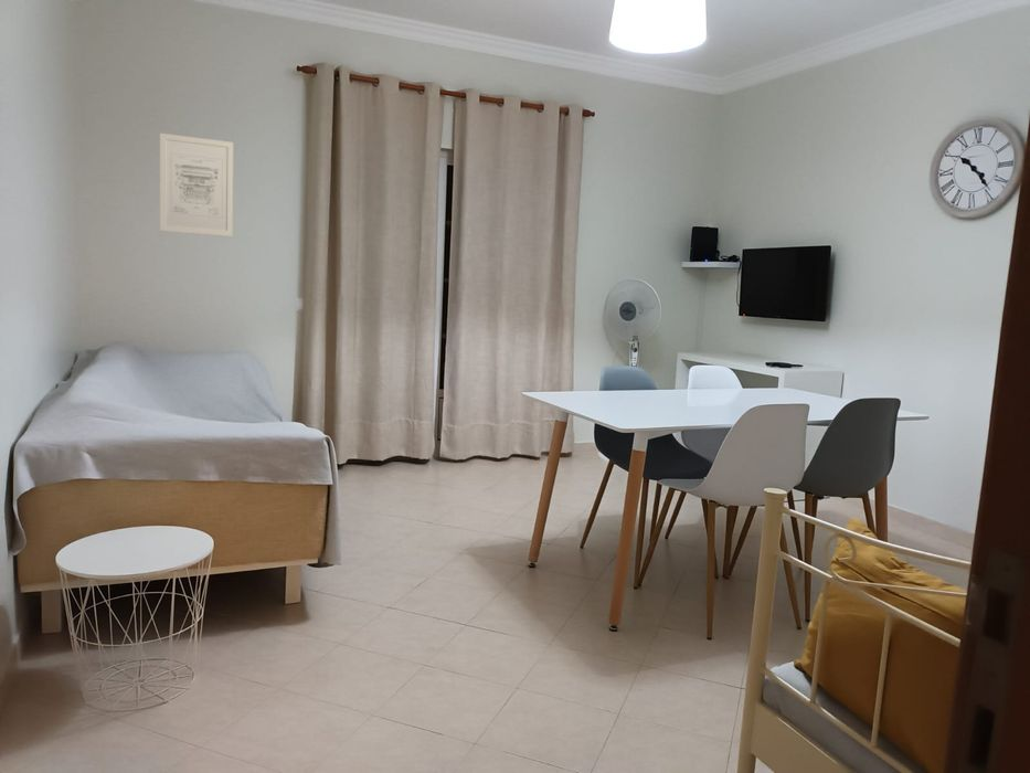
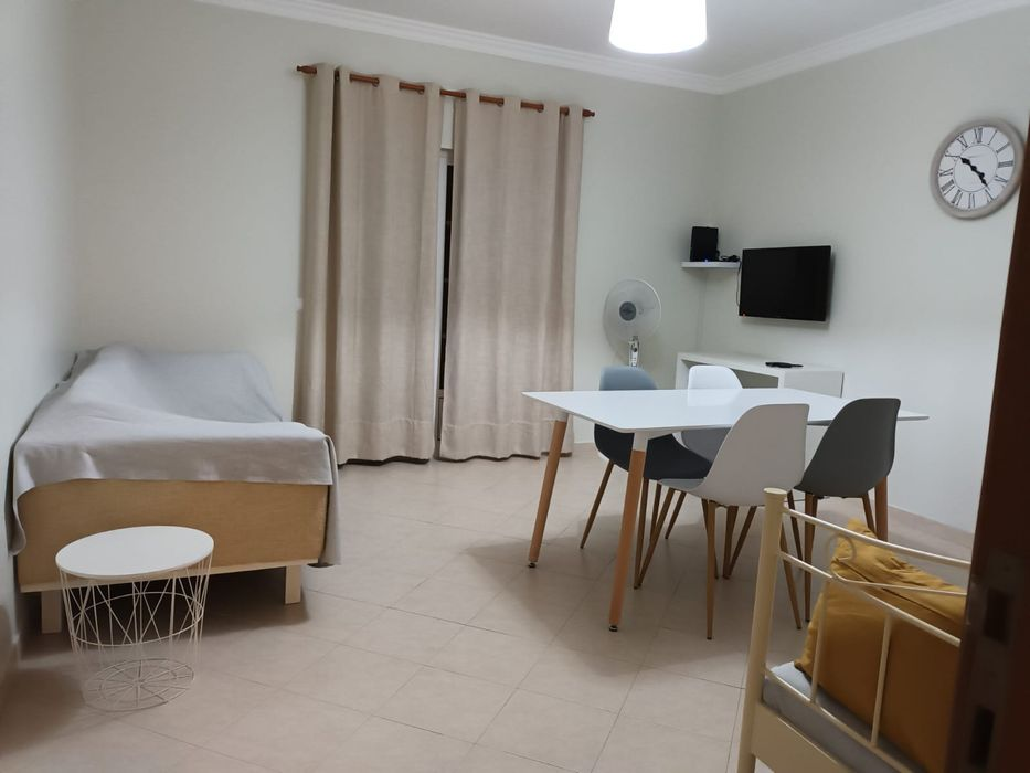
- wall art [159,133,234,237]
